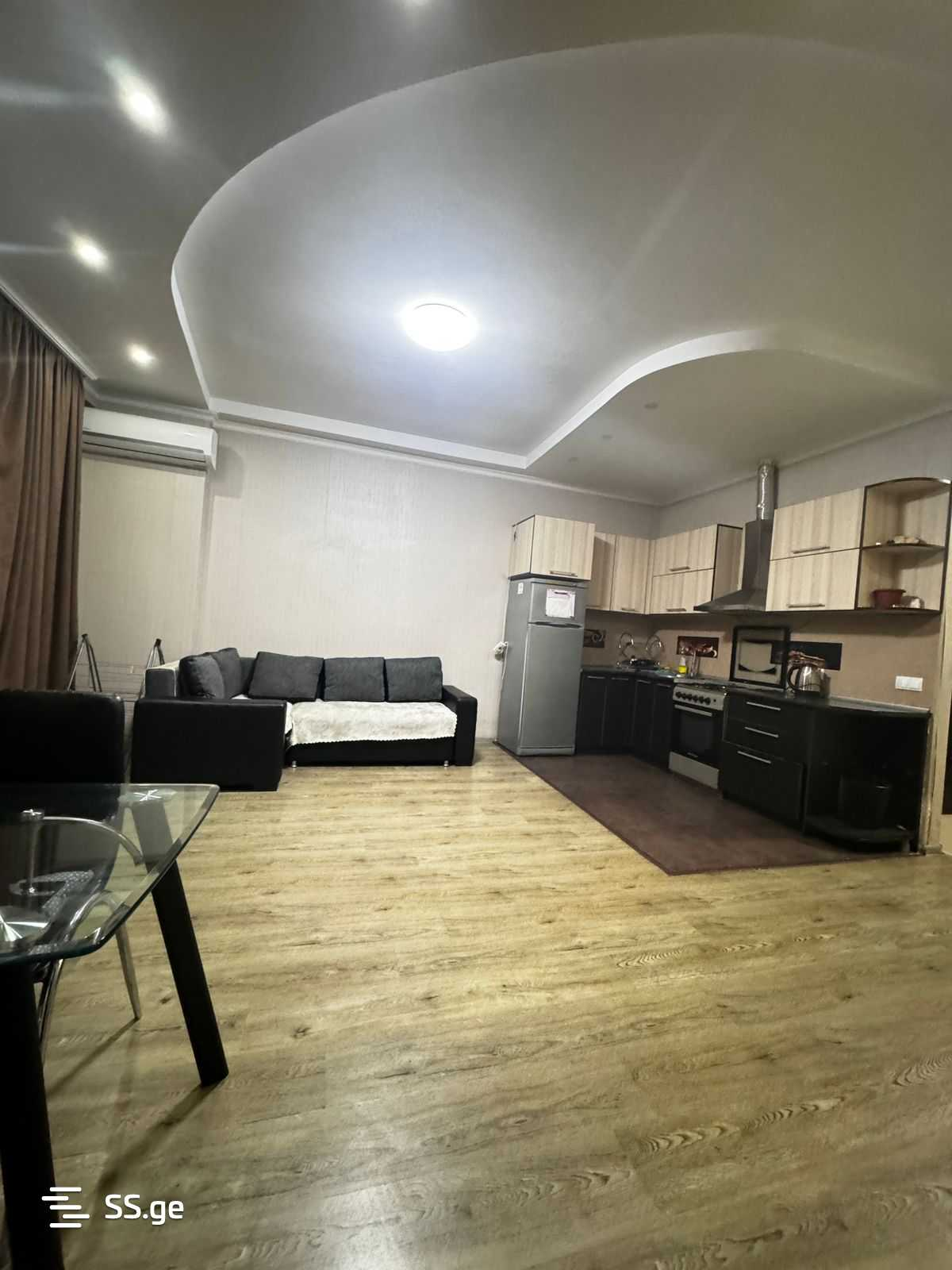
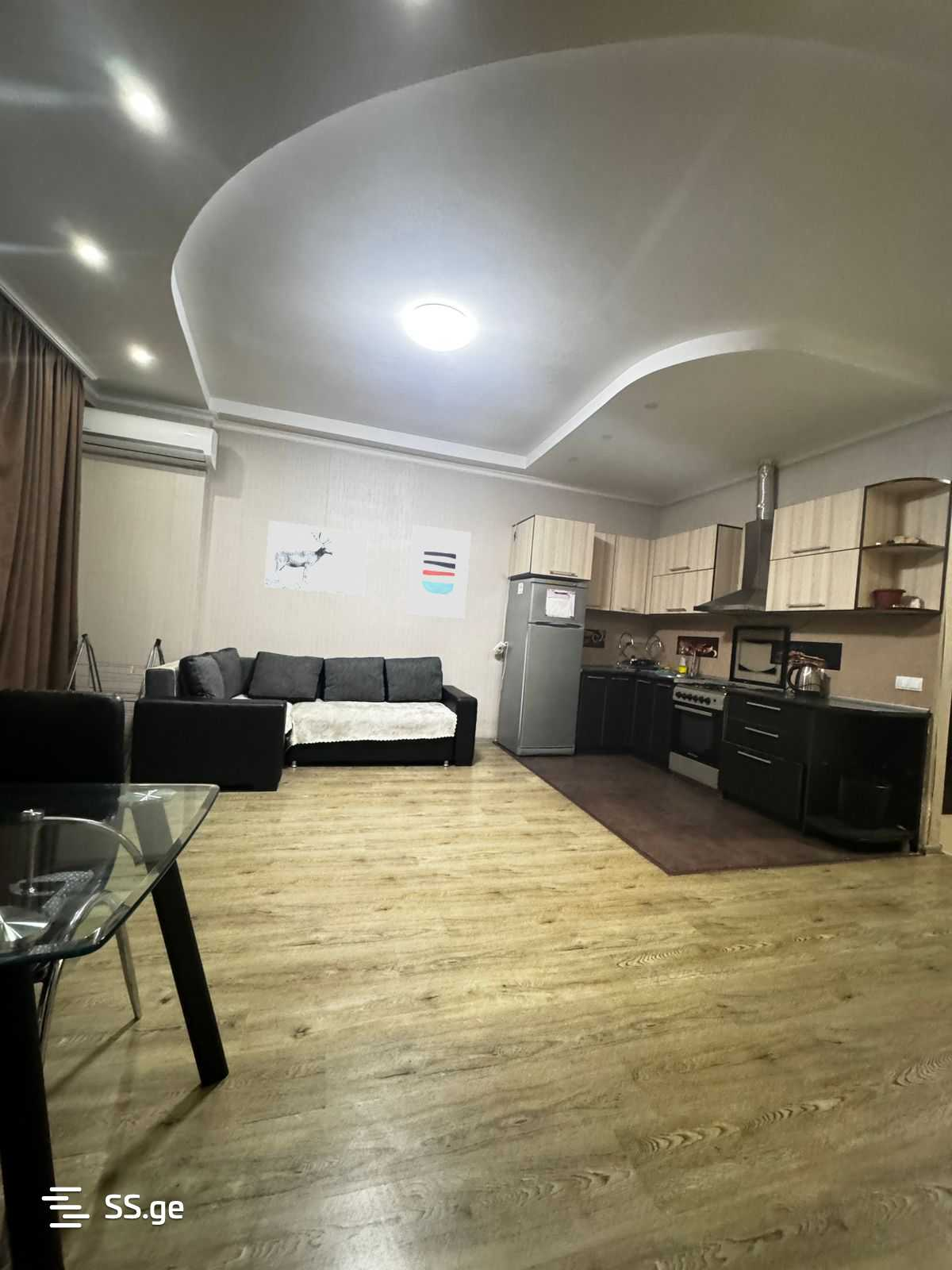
+ wall art [406,524,472,620]
+ wall art [263,520,369,597]
